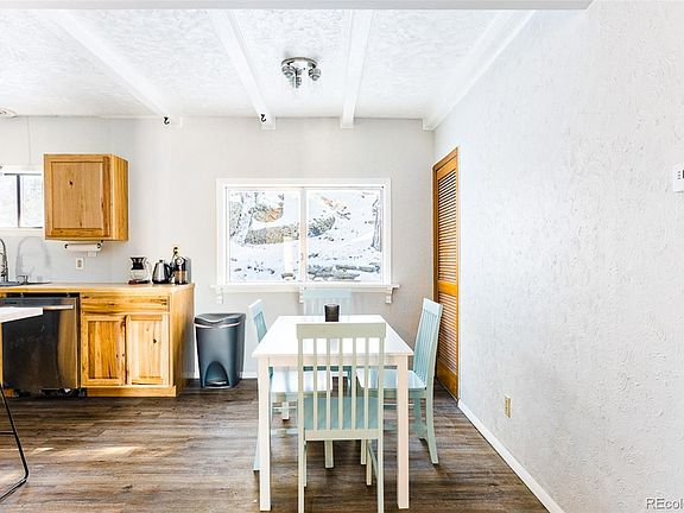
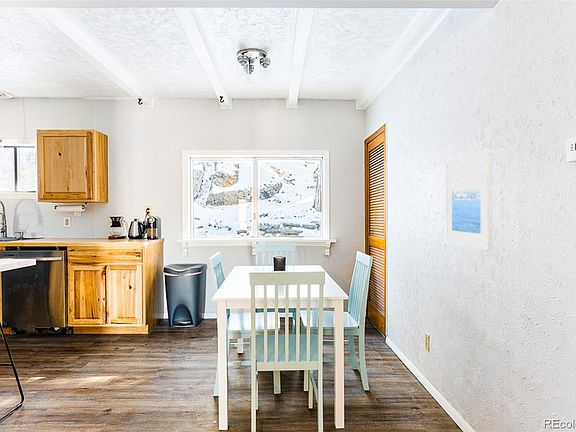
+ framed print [444,148,493,252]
